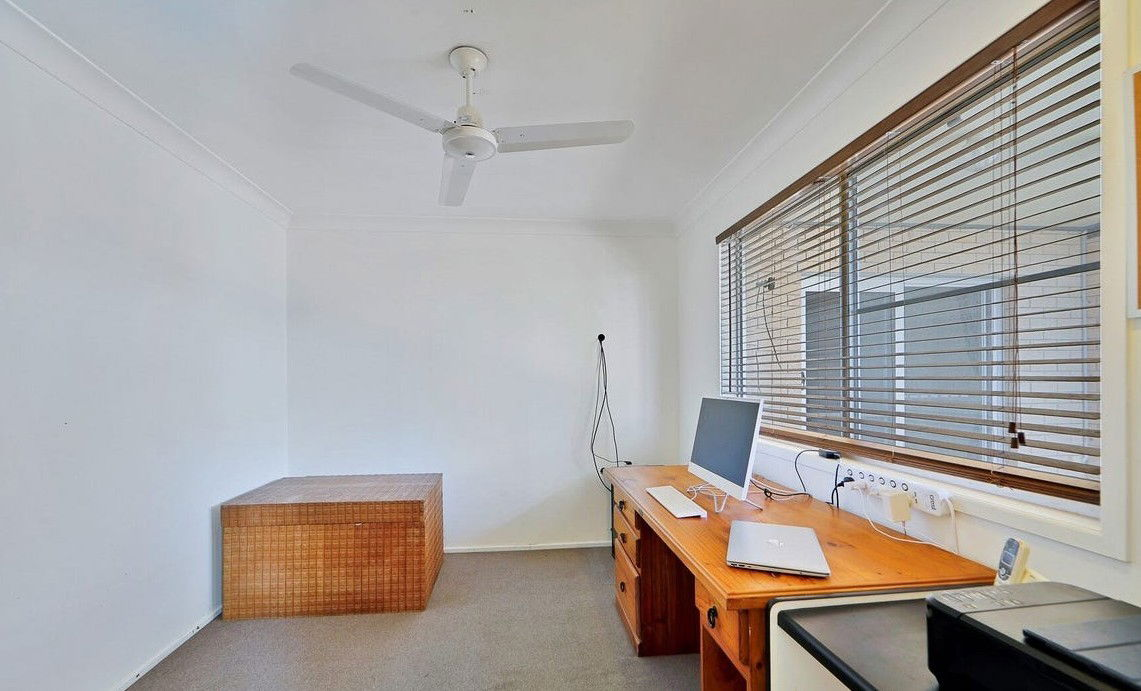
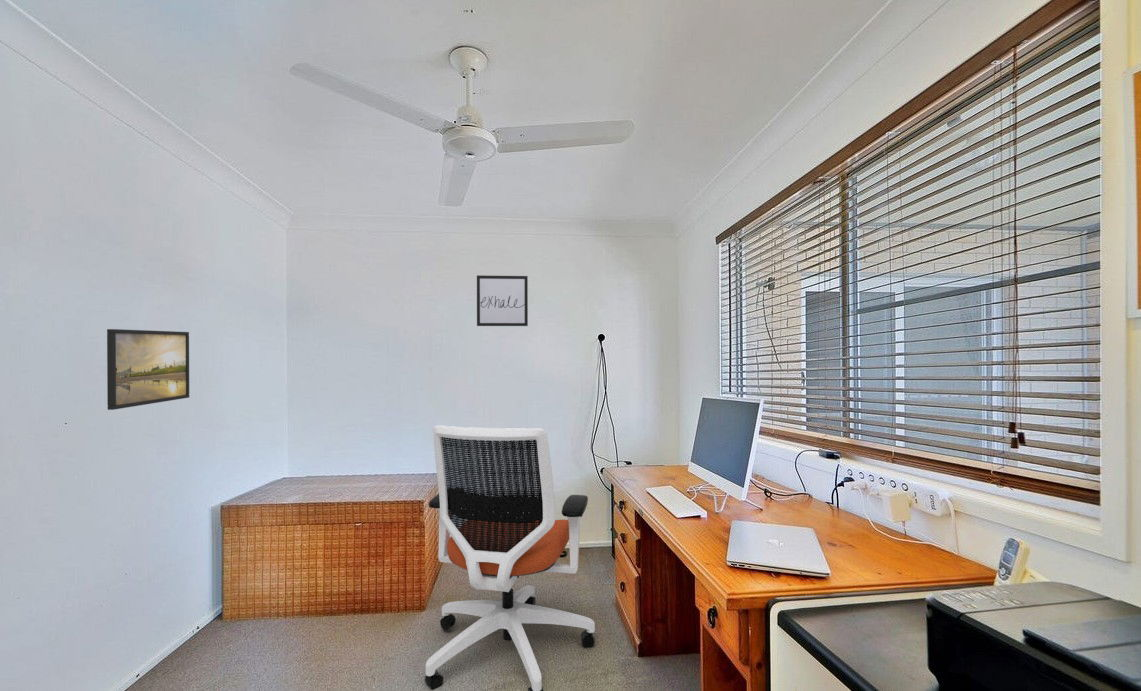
+ office chair [424,424,596,691]
+ wall art [476,274,529,327]
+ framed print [106,328,190,411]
